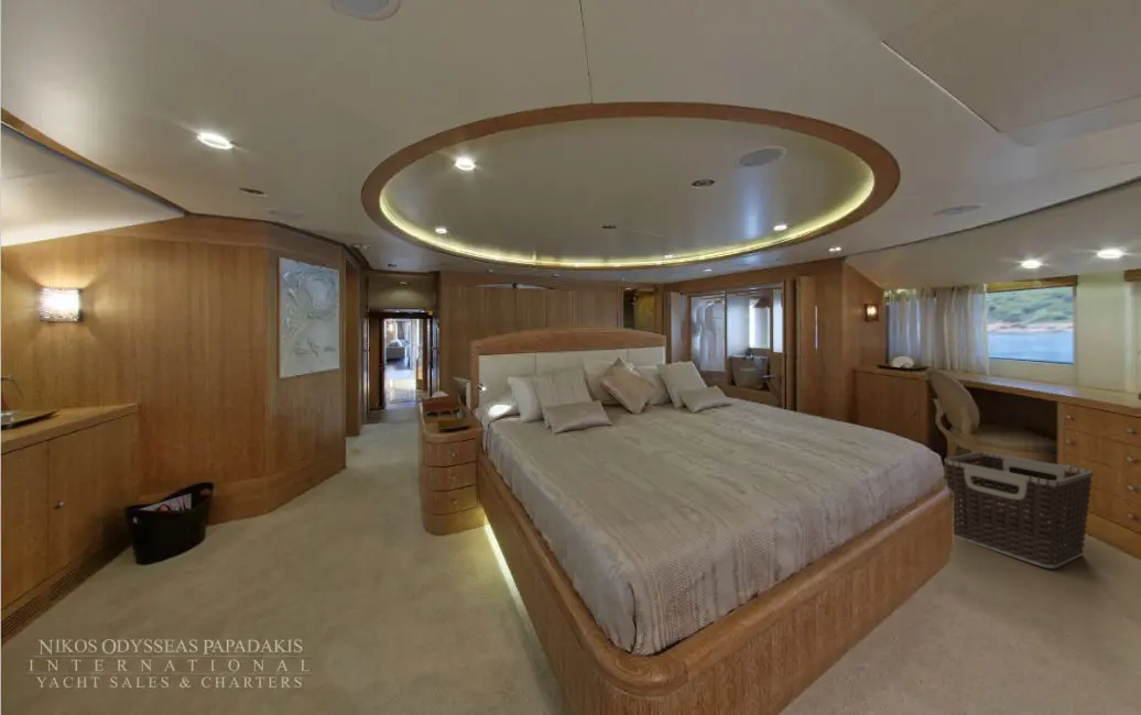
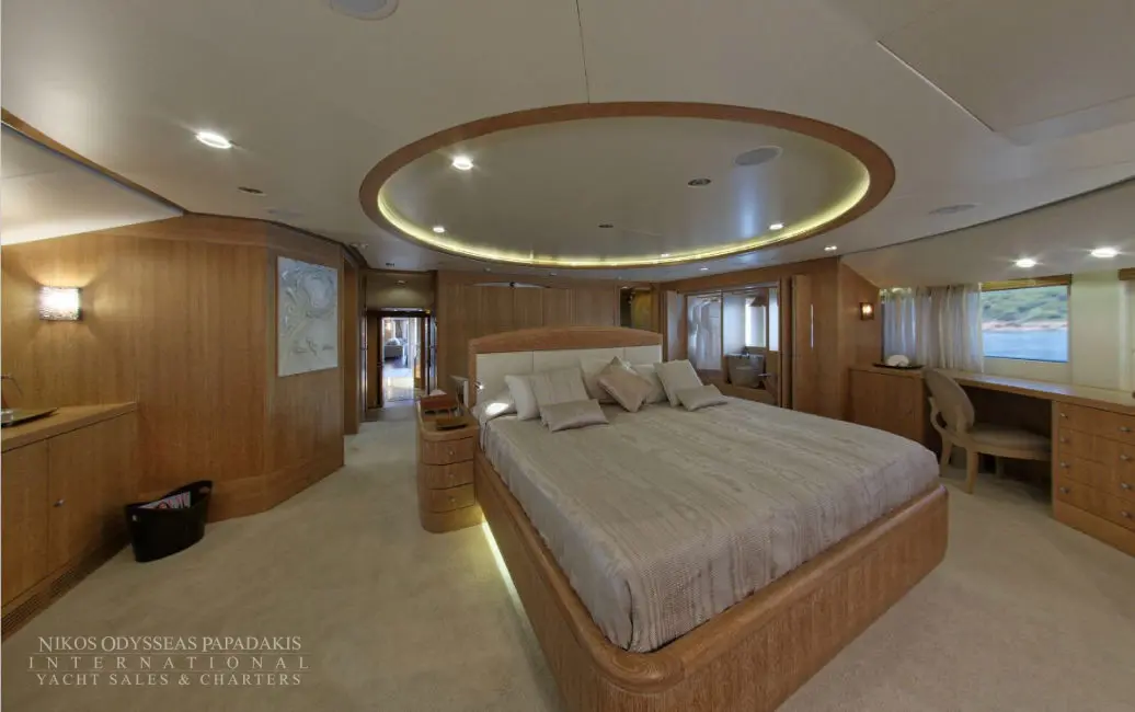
- clothes hamper [943,451,1095,570]
